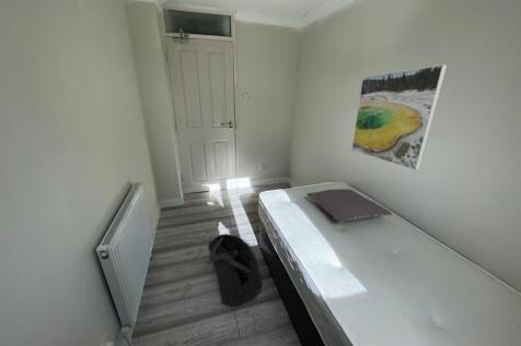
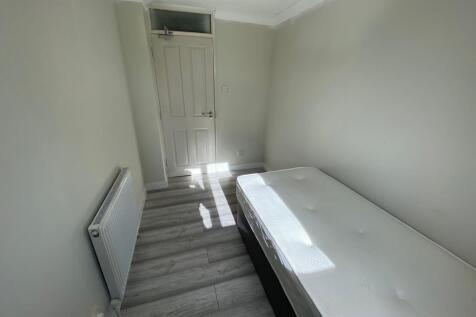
- bag [207,234,264,308]
- pillow [305,188,393,224]
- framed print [350,63,449,171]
